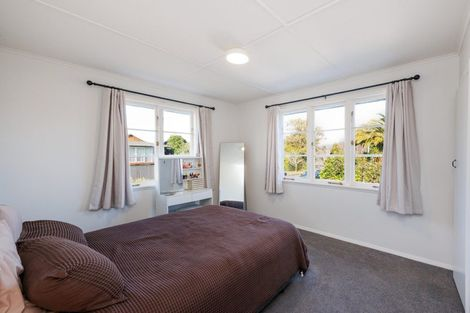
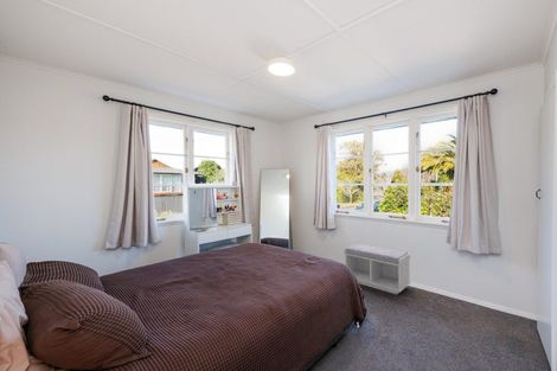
+ bench [342,243,411,295]
